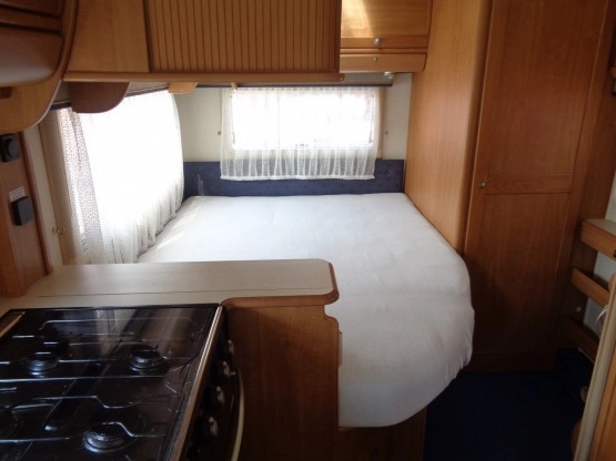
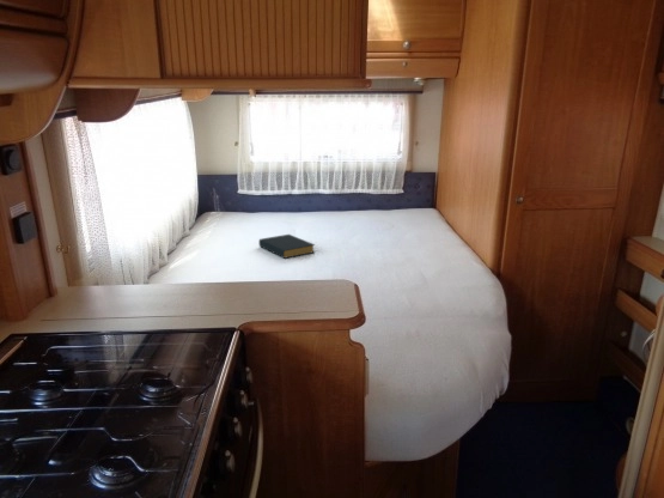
+ hardback book [257,233,316,260]
